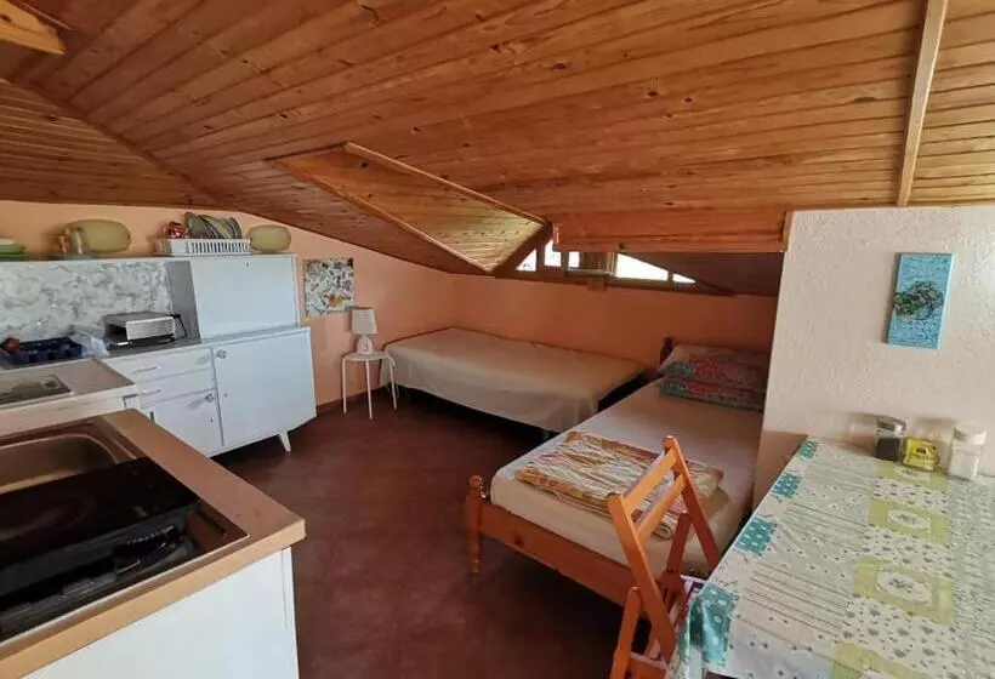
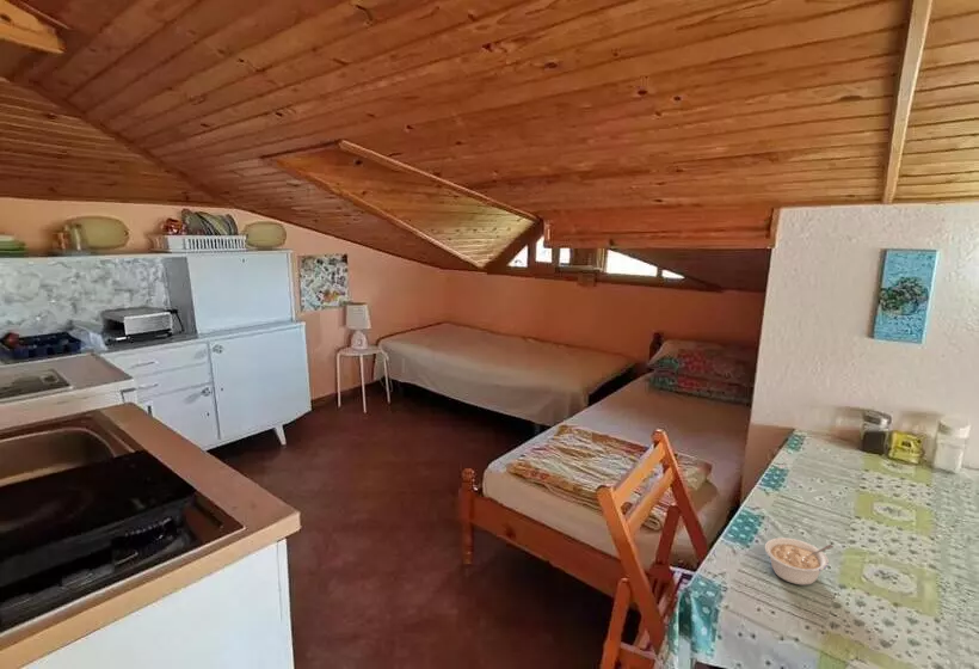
+ legume [764,536,835,587]
